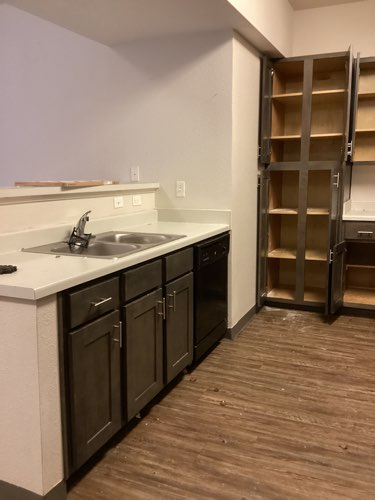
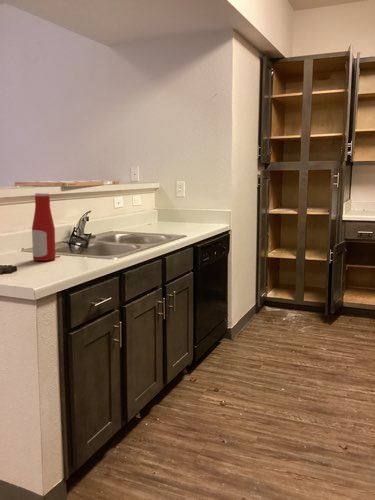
+ bottle [31,192,57,262]
